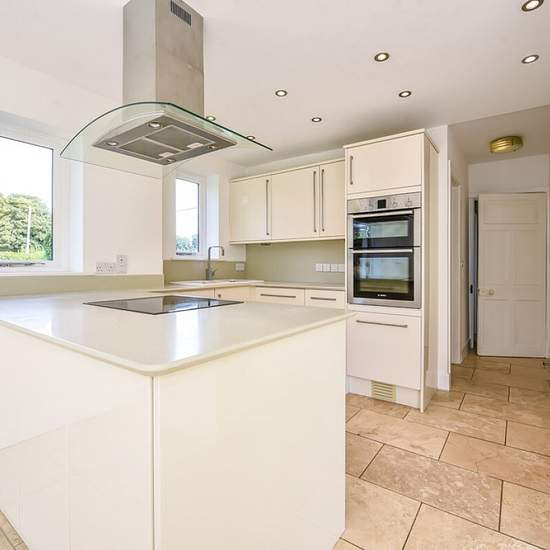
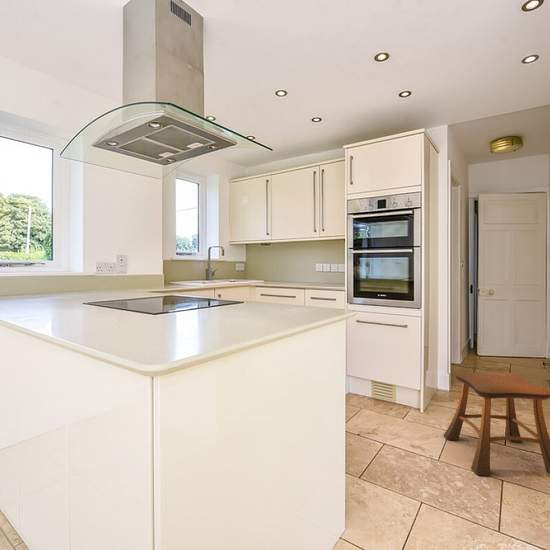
+ stool [442,371,550,477]
